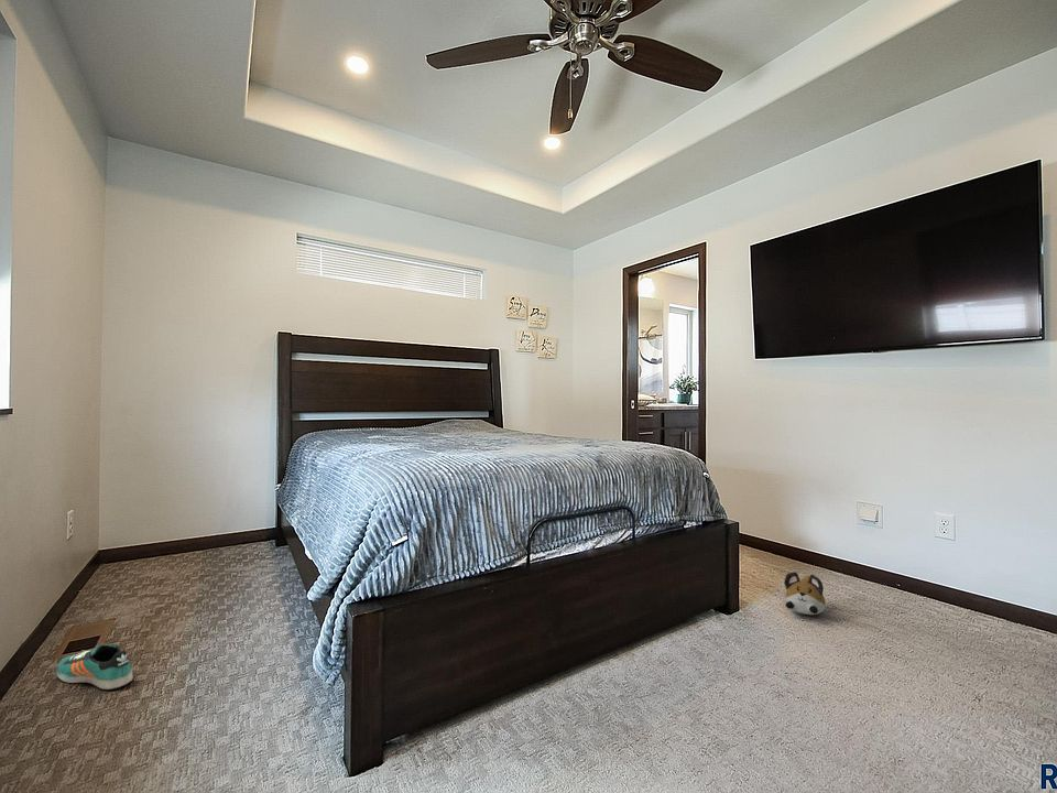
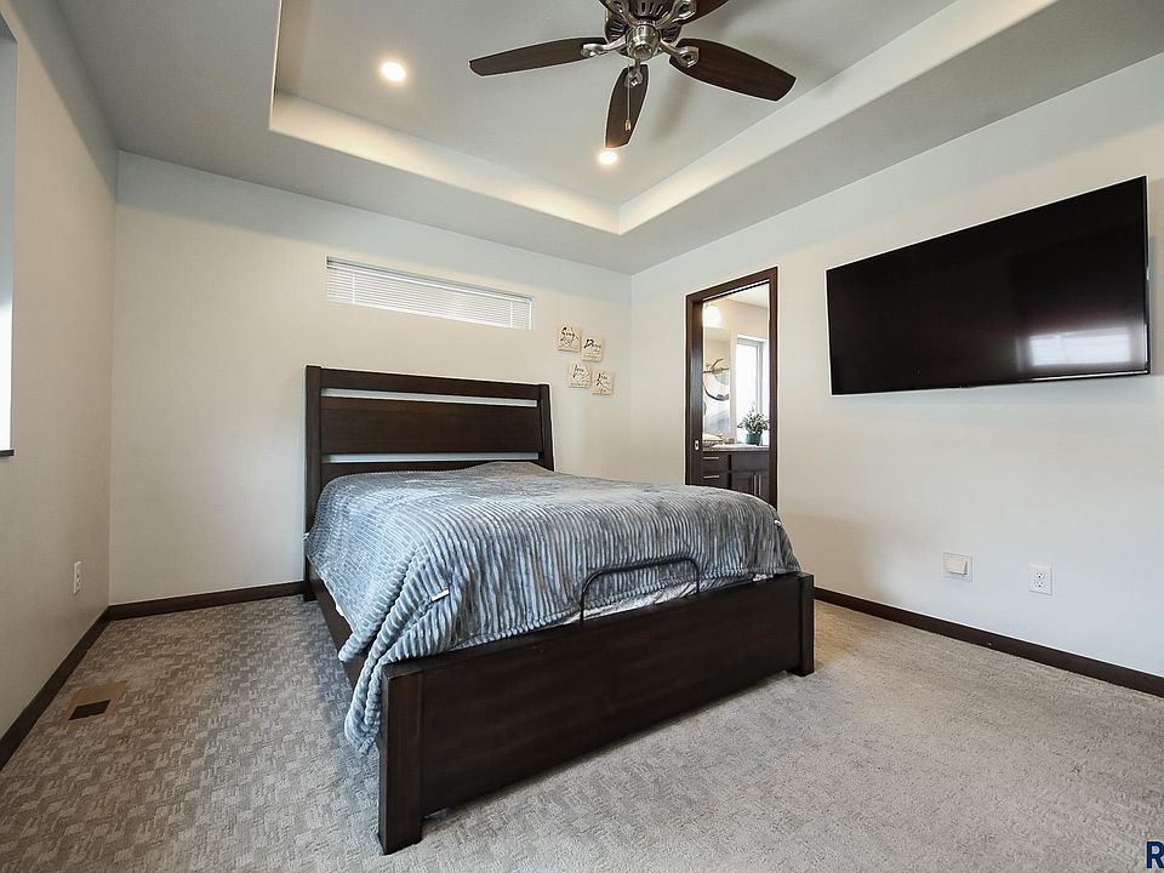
- sneaker [55,643,134,691]
- plush toy [783,571,827,616]
